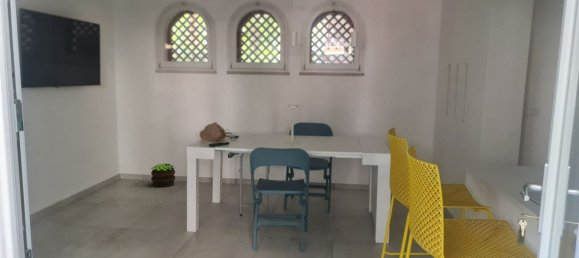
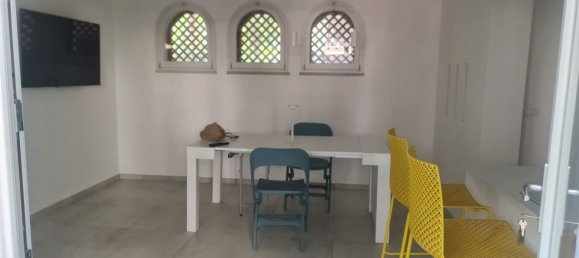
- potted plant [150,163,176,188]
